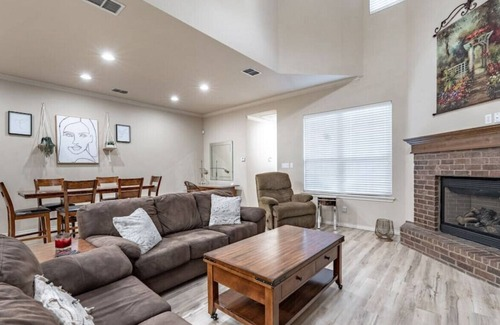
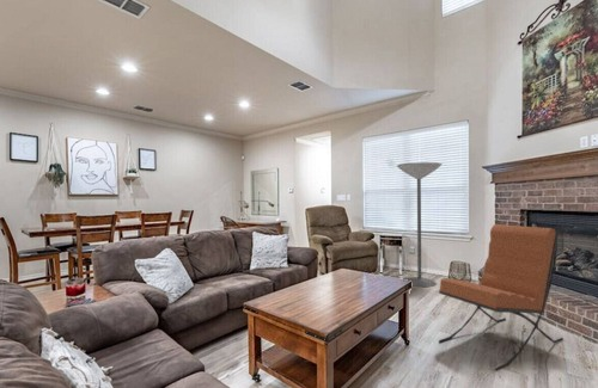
+ floor lamp [396,161,443,288]
+ lounge chair [438,223,565,372]
